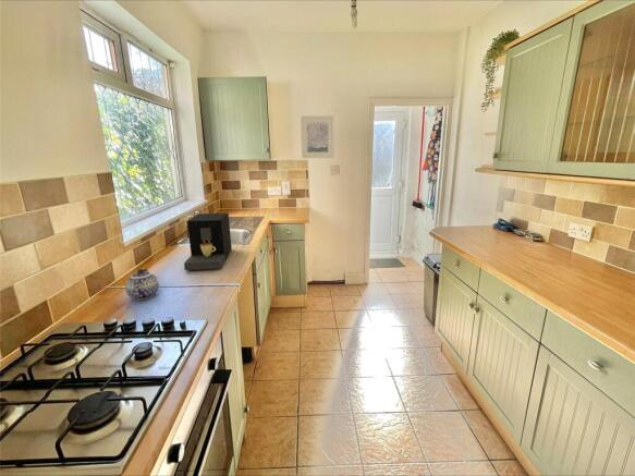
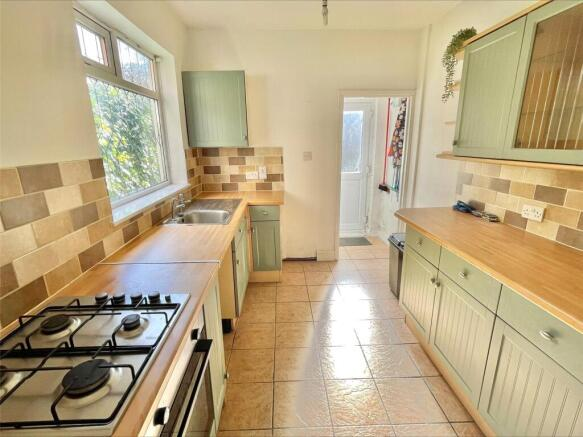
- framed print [300,114,334,159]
- teapot [124,268,160,301]
- coffee maker [183,212,233,271]
